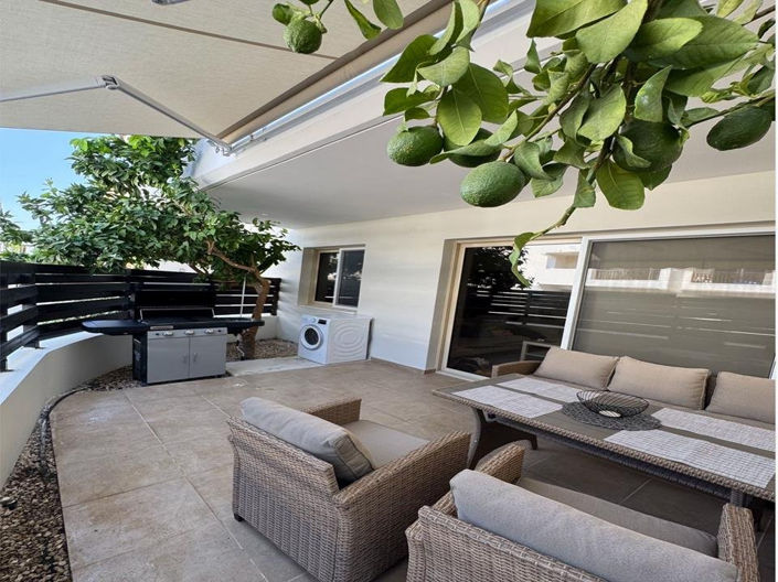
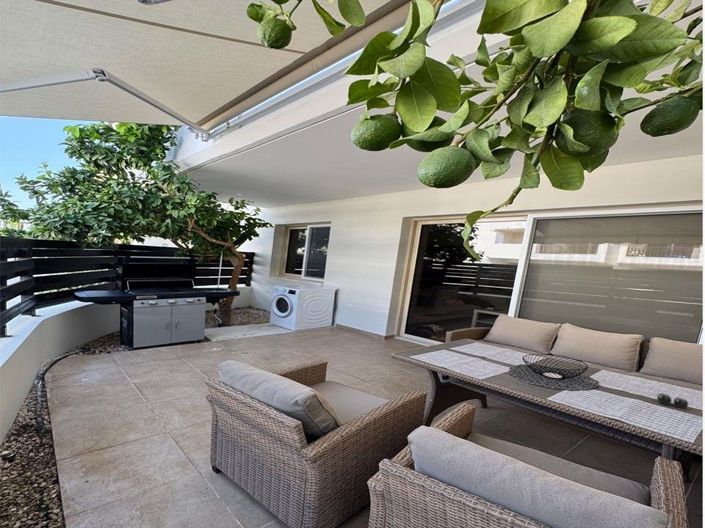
+ speaker [656,392,689,410]
